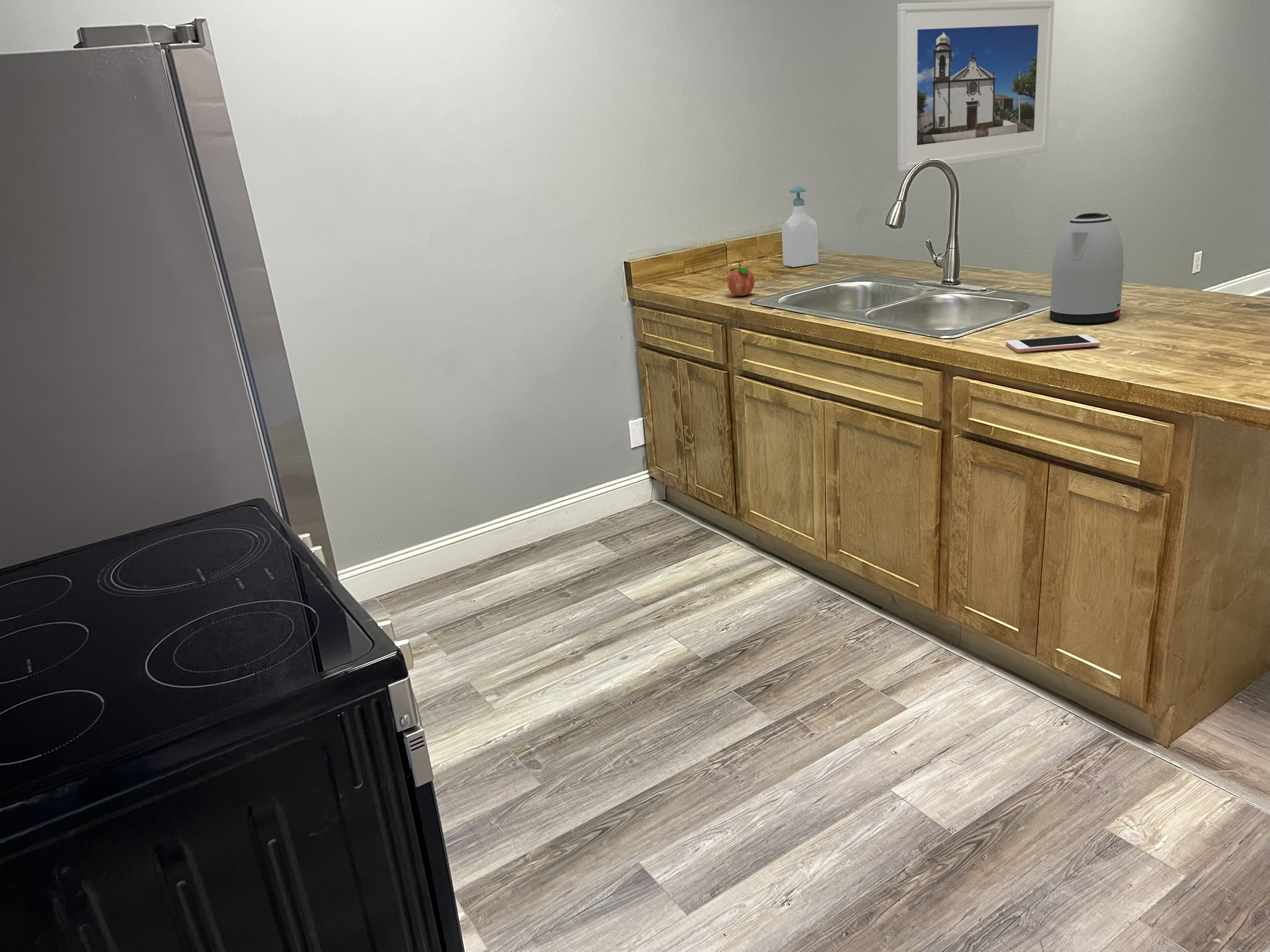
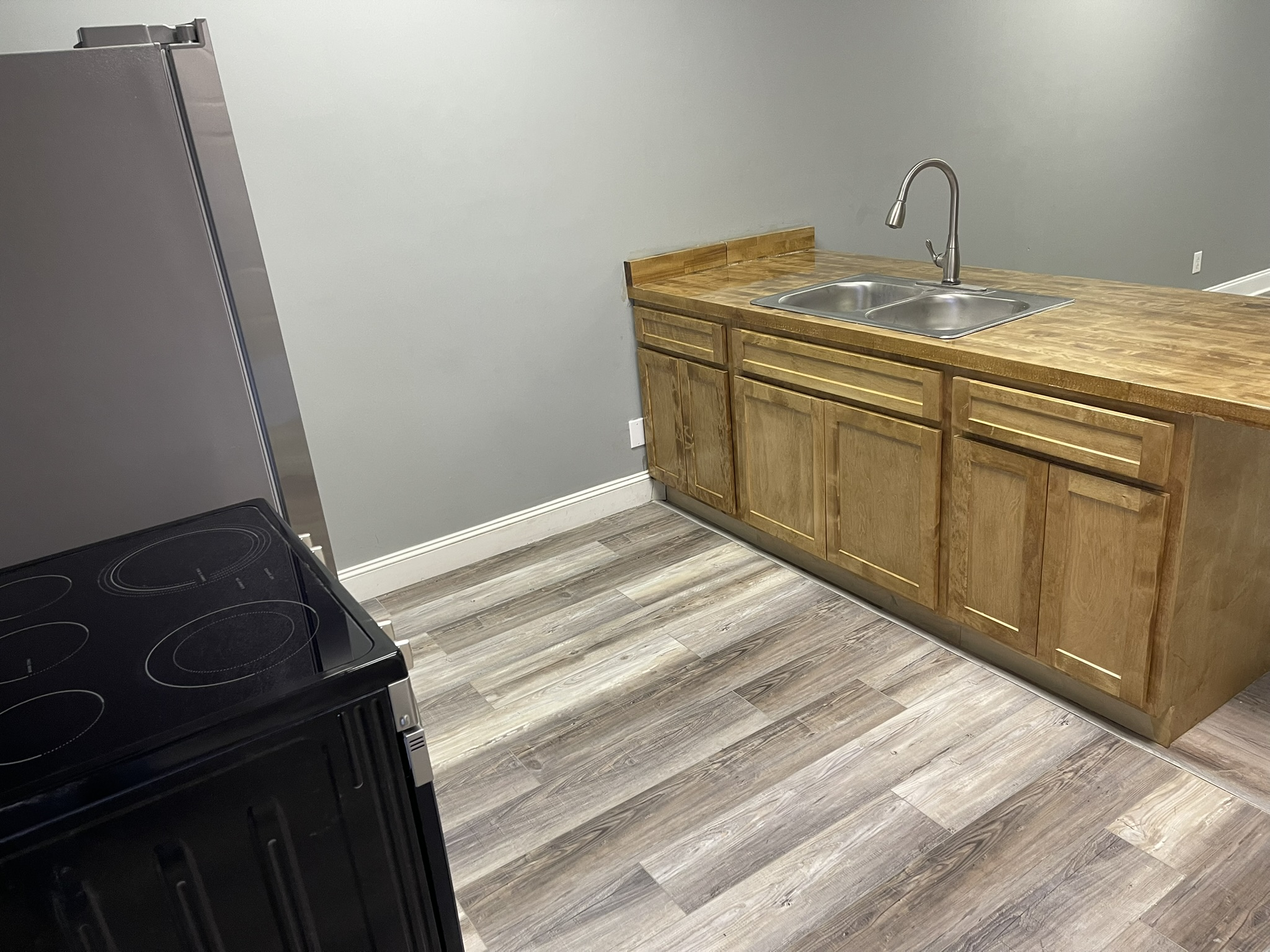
- fruit [727,263,755,297]
- soap bottle [781,186,819,268]
- cell phone [1005,334,1101,353]
- kettle [1049,213,1124,324]
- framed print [897,0,1055,172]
